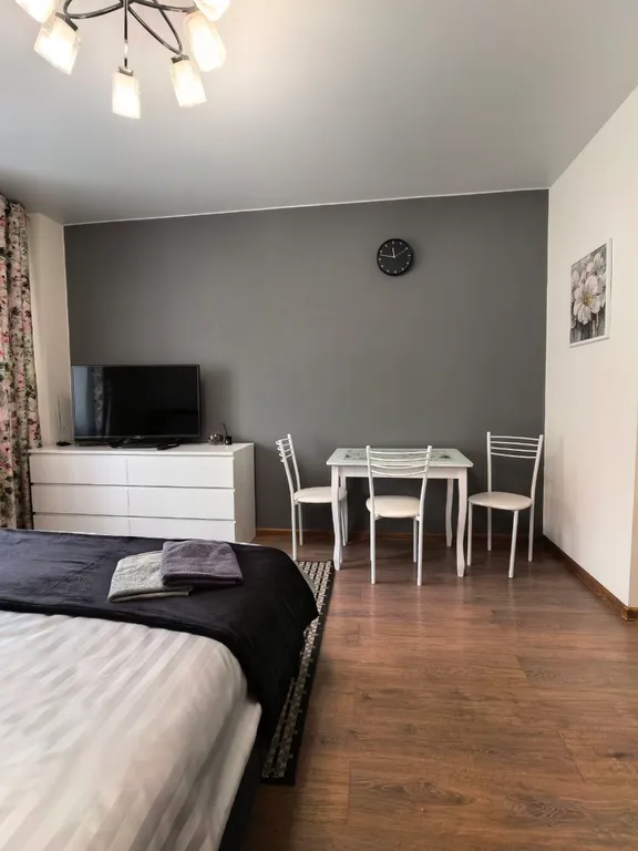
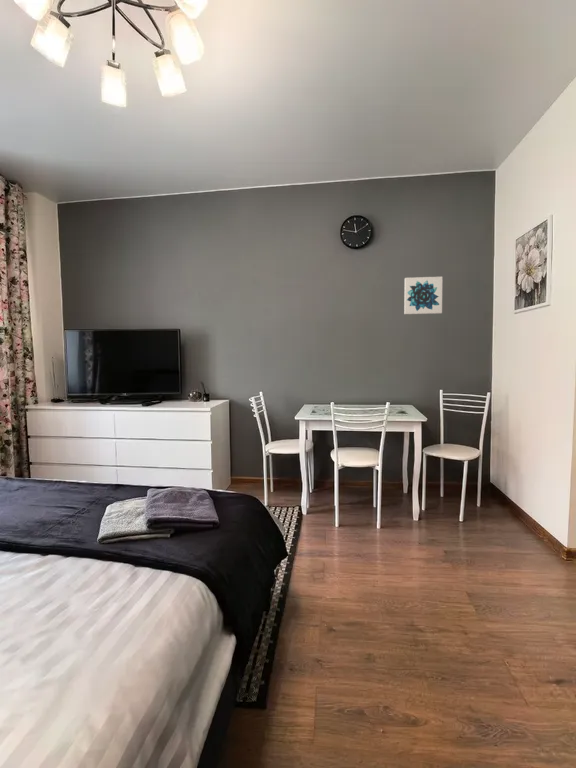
+ wall art [403,276,443,315]
